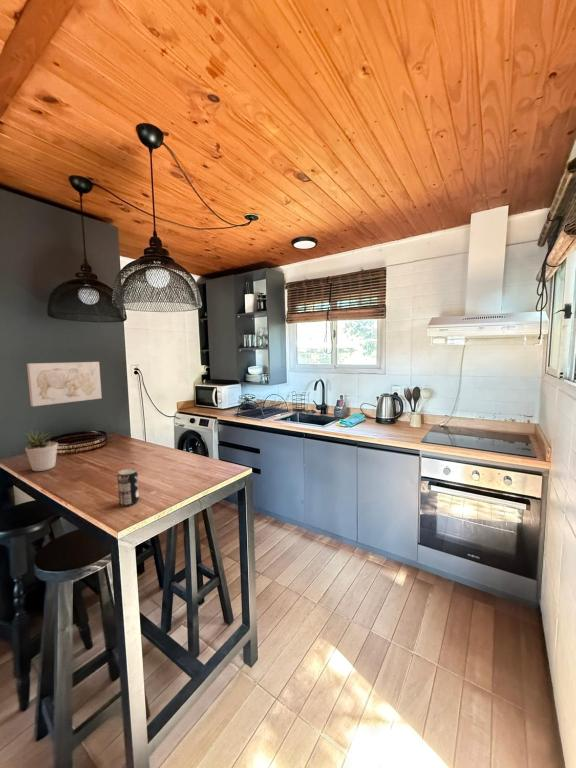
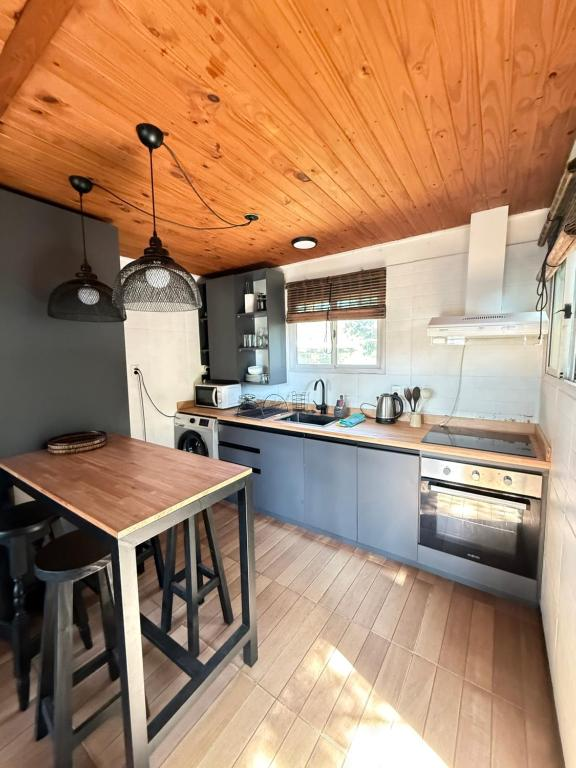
- potted plant [23,429,59,472]
- beverage can [117,467,140,507]
- wall art [26,361,103,407]
